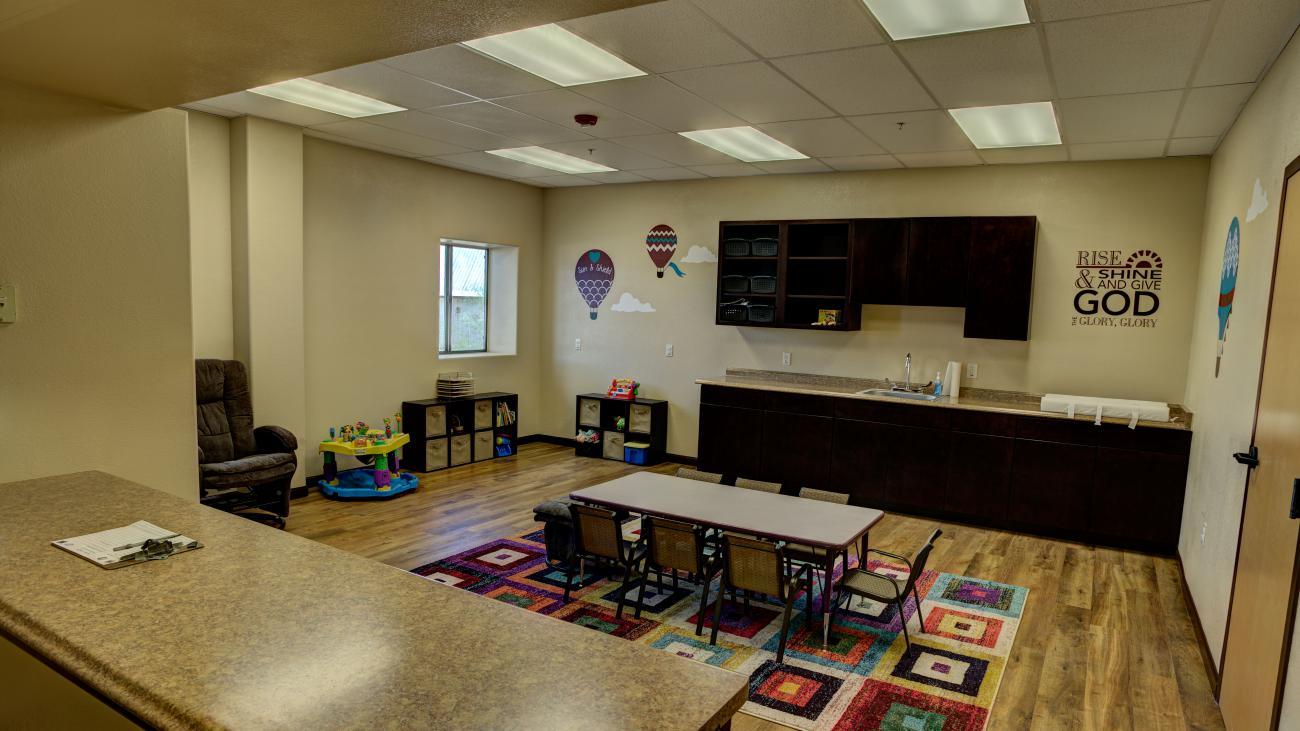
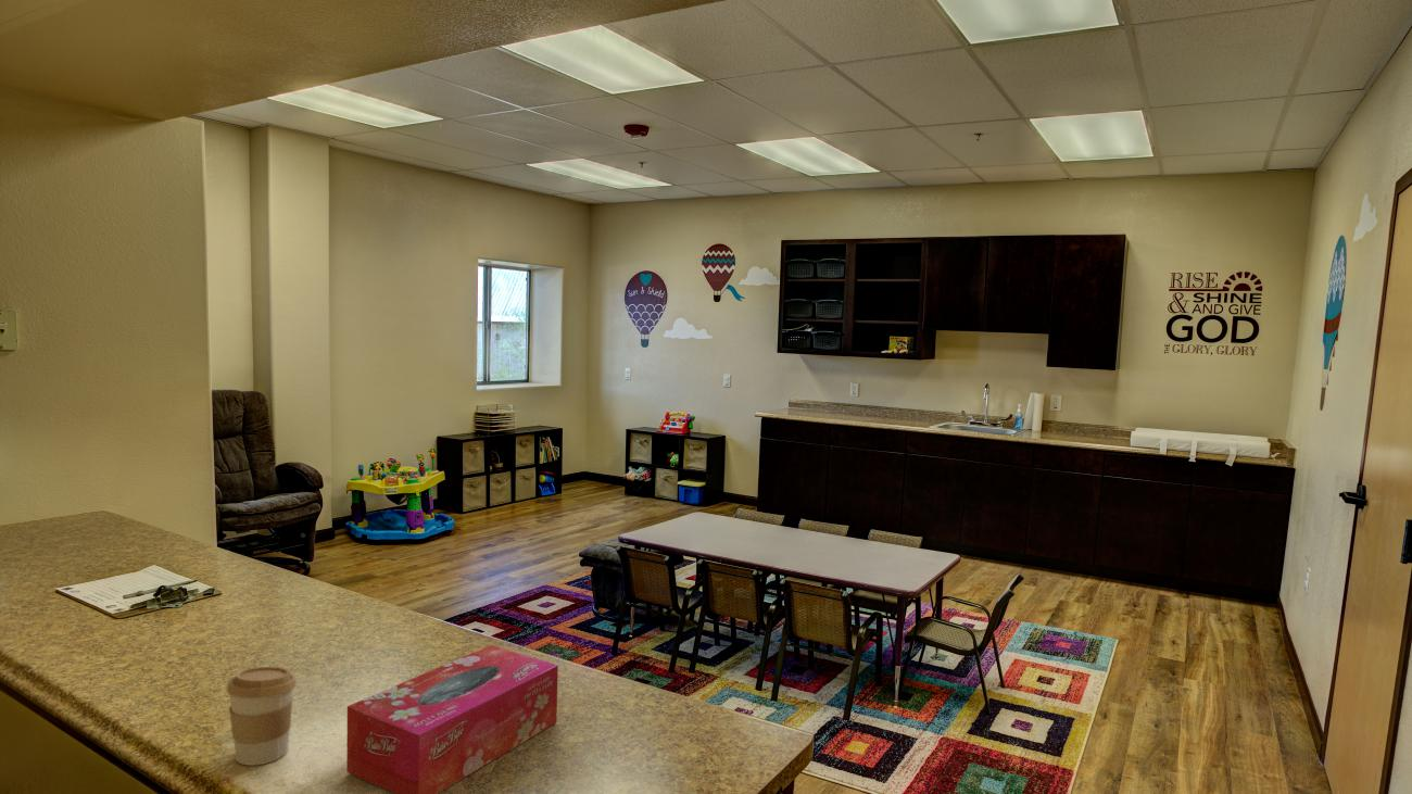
+ coffee cup [226,666,298,767]
+ tissue box [345,644,559,794]
